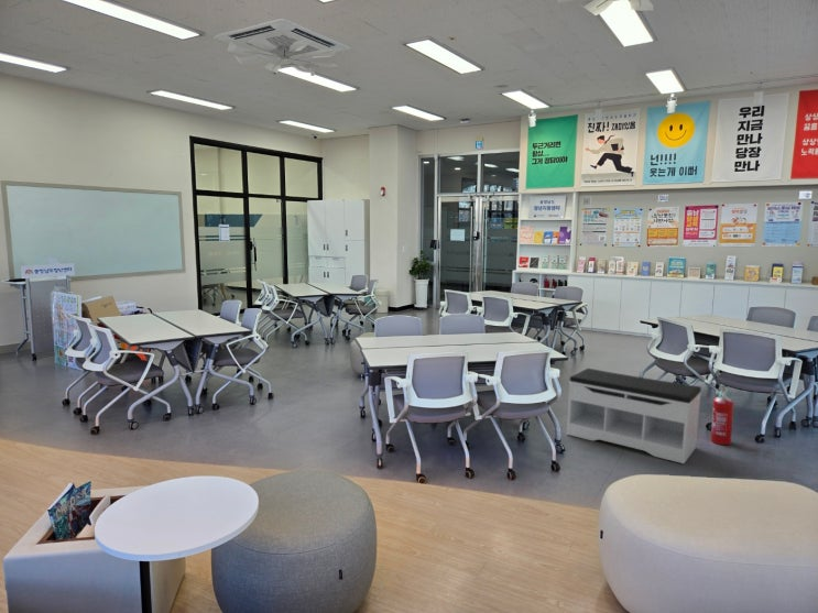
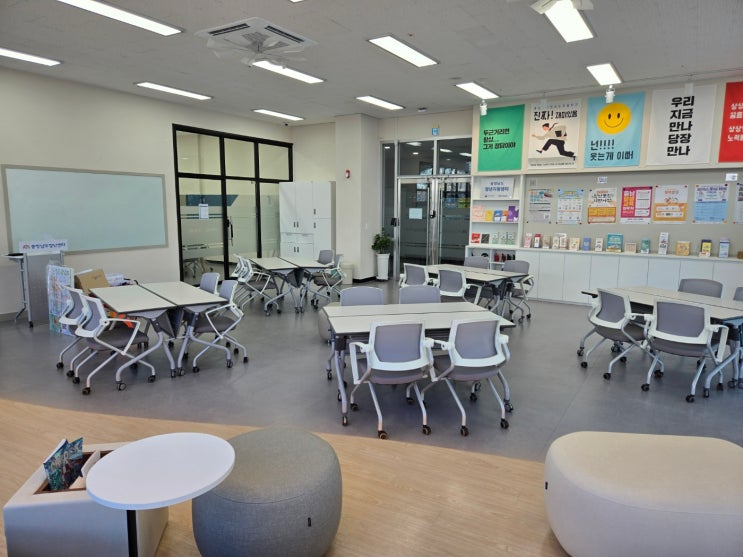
- fire extinguisher [710,383,734,446]
- bench [566,368,702,464]
